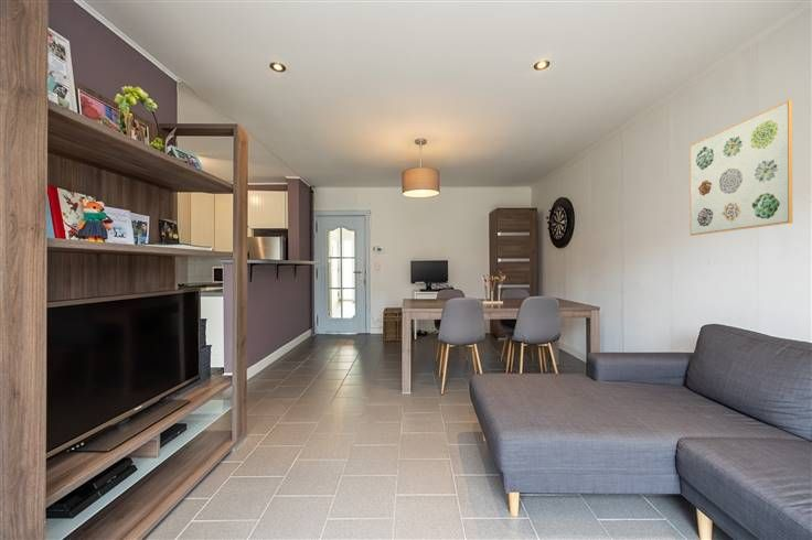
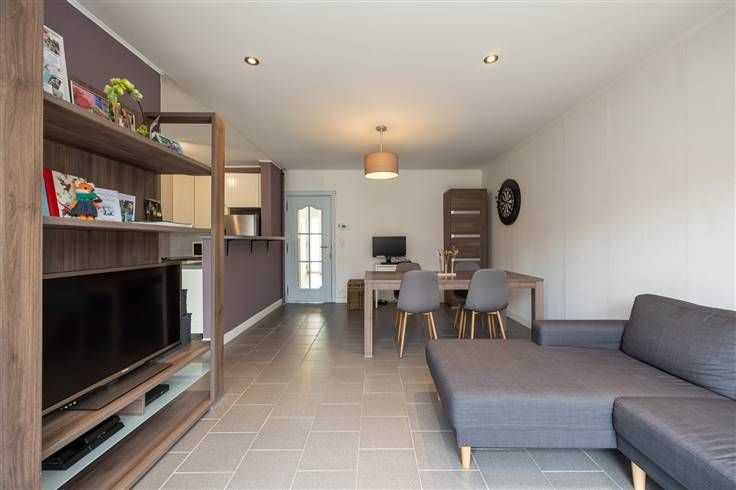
- wall art [688,98,793,237]
